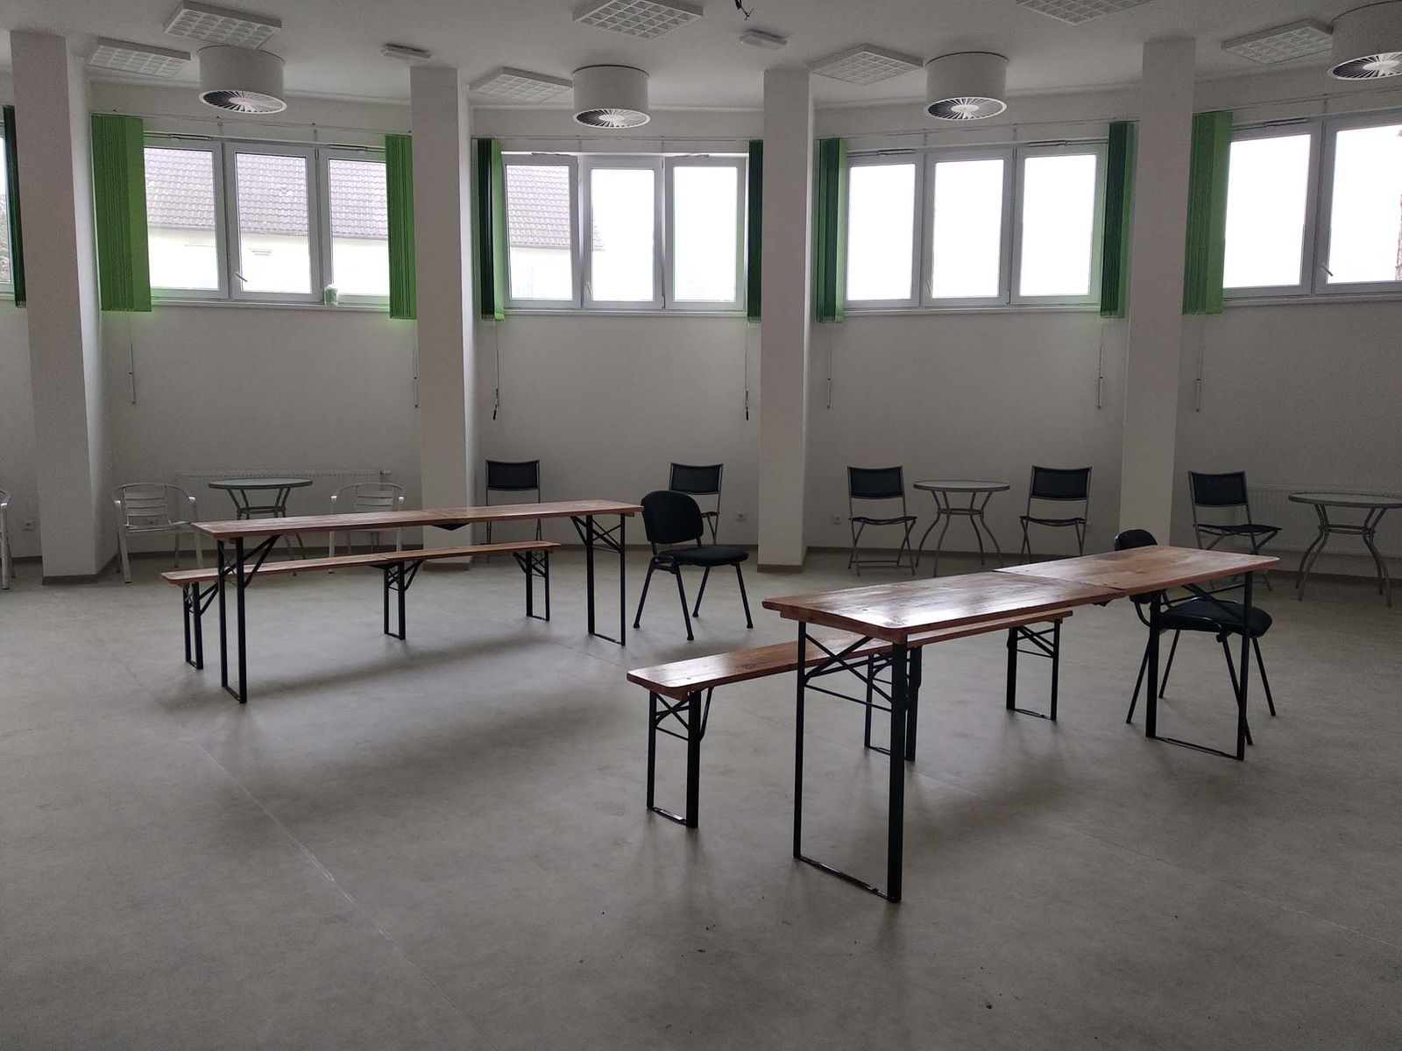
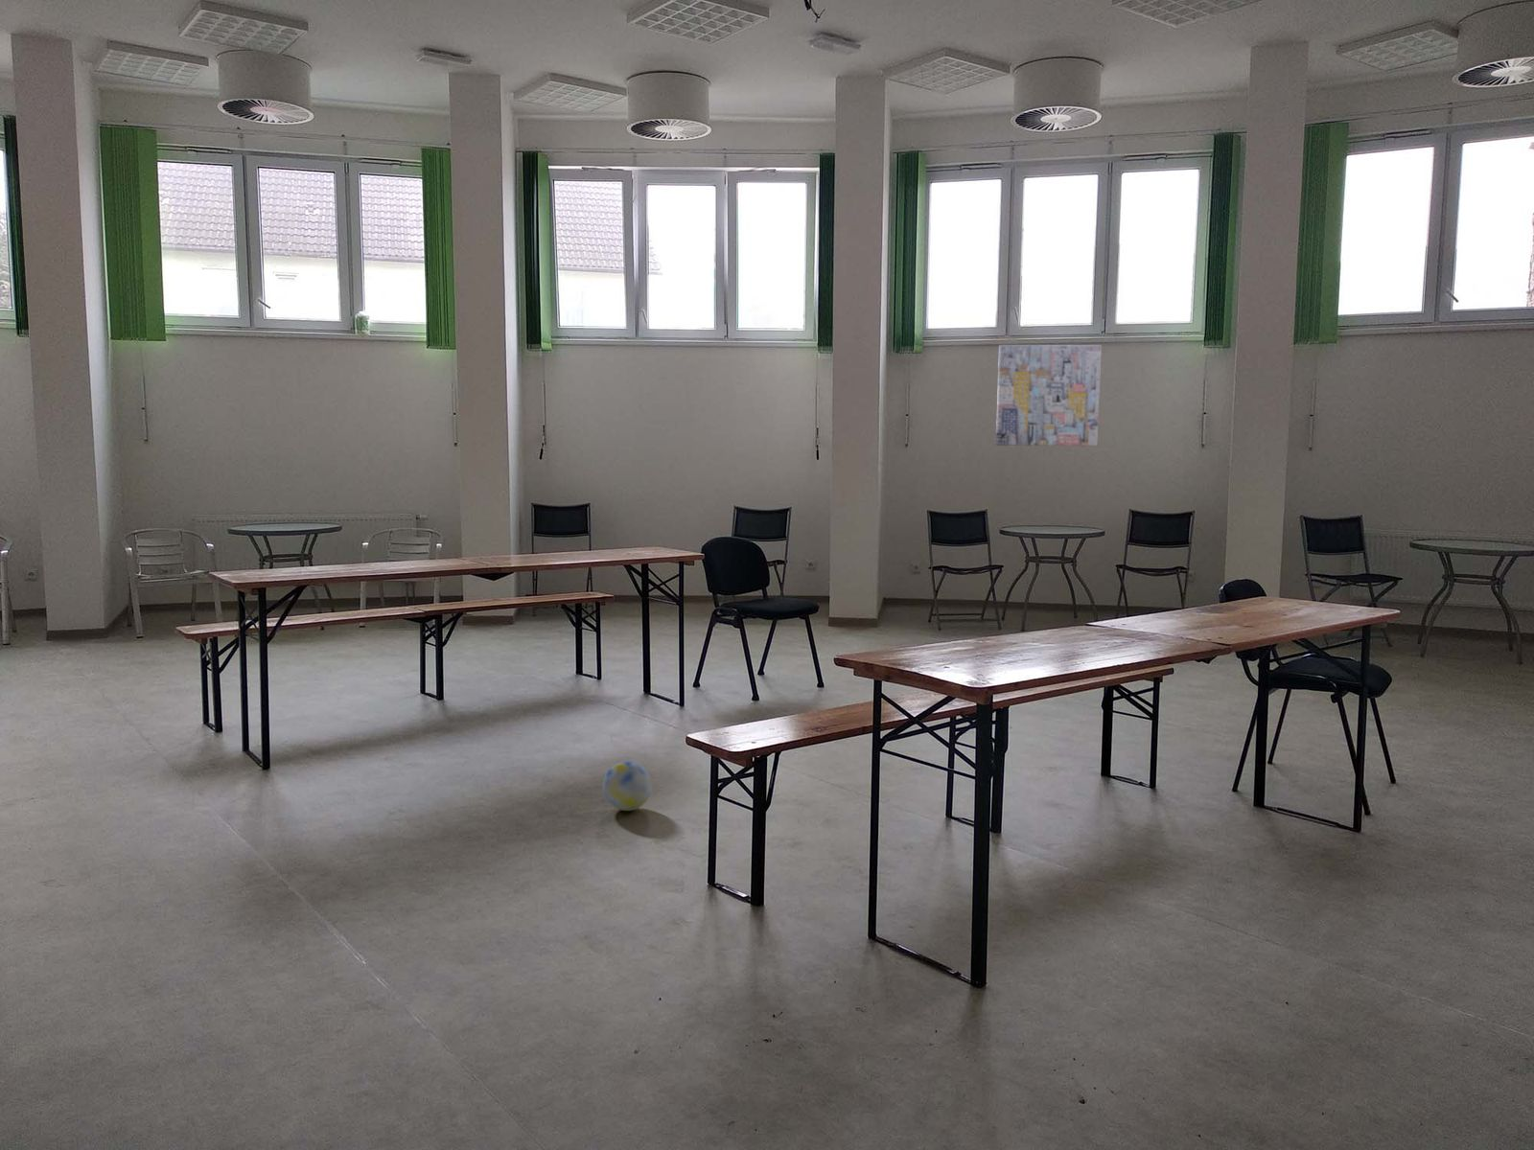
+ ball [602,760,653,812]
+ wall art [995,344,1103,447]
